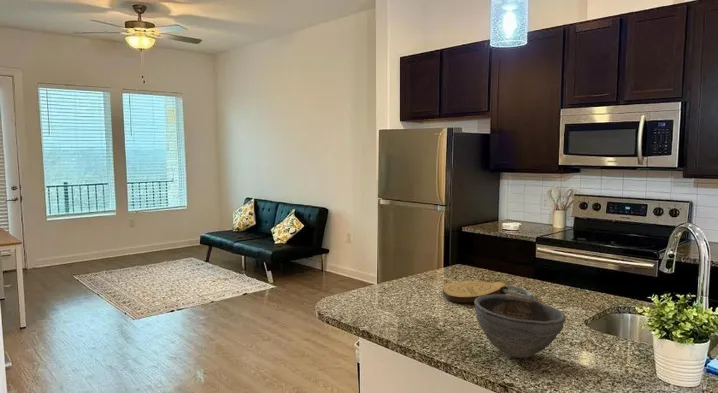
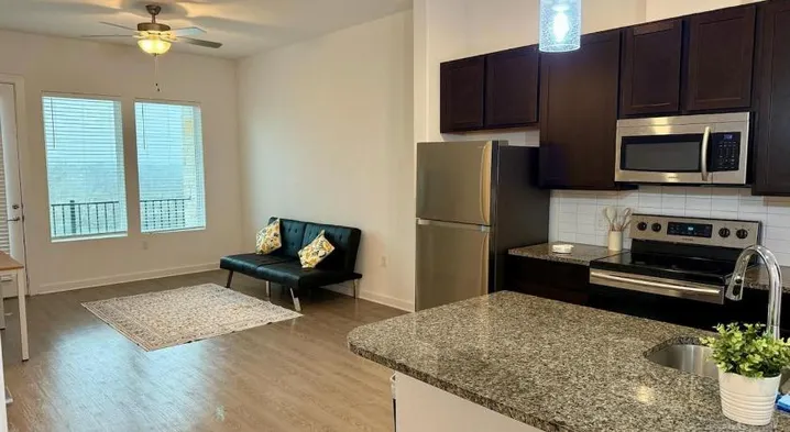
- key chain [442,280,533,303]
- bowl [473,294,567,359]
